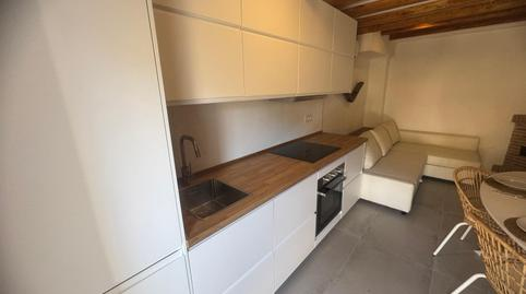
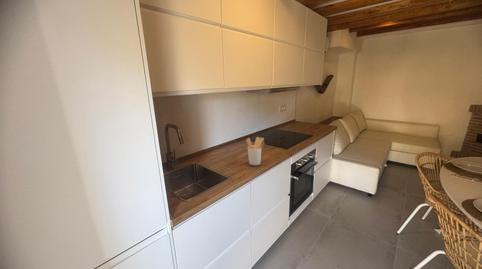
+ utensil holder [245,136,265,166]
